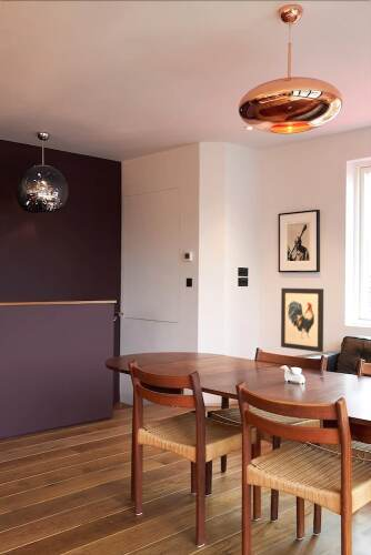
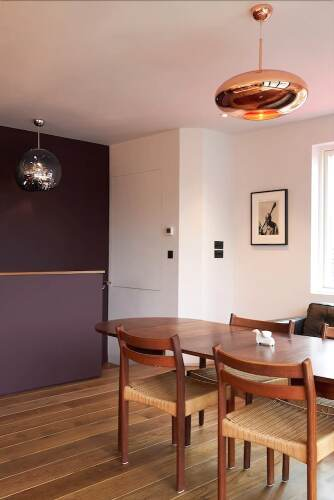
- wall art [280,287,324,353]
